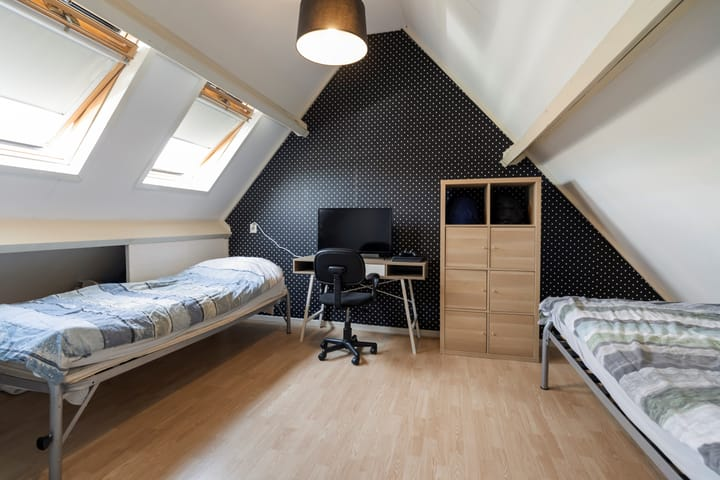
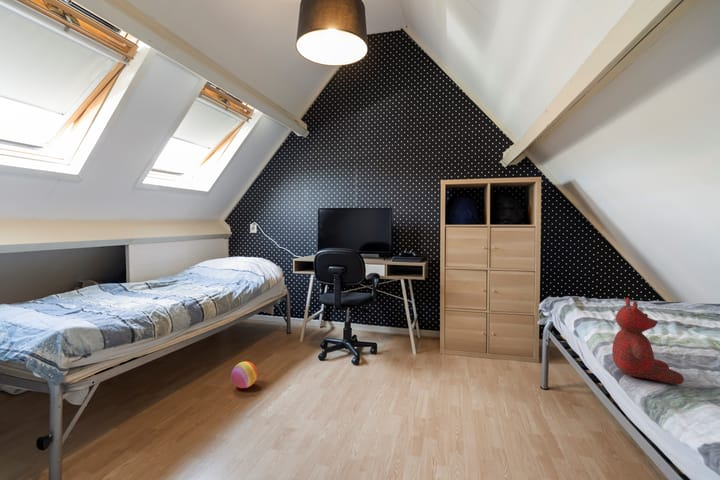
+ ball [230,360,259,389]
+ teddy bear [611,297,685,385]
